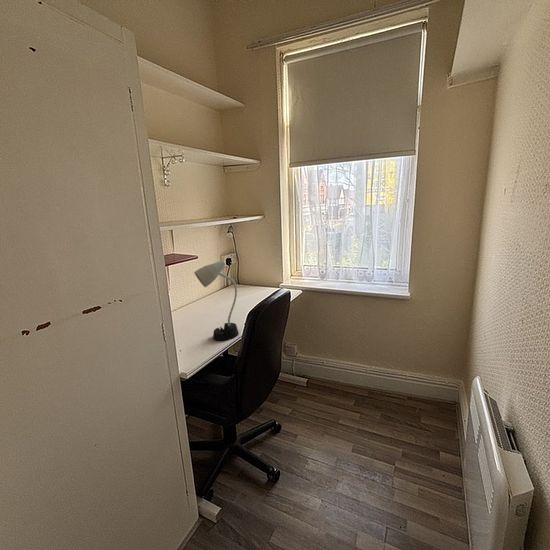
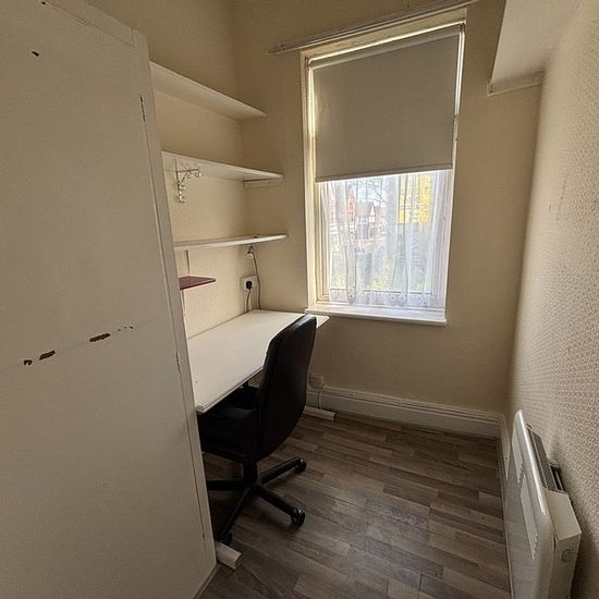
- desk lamp [193,261,240,342]
